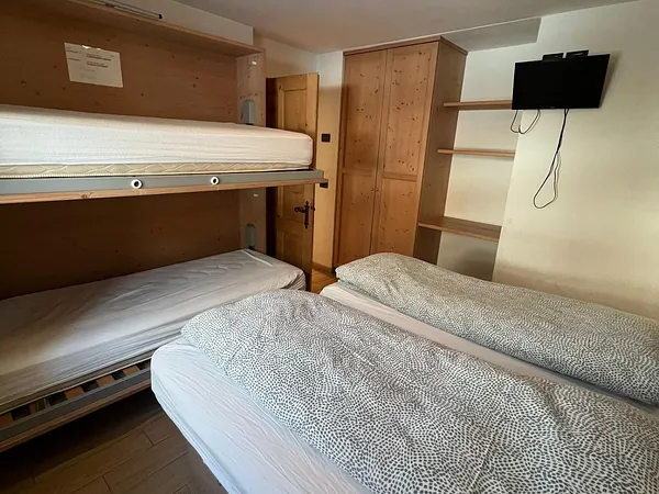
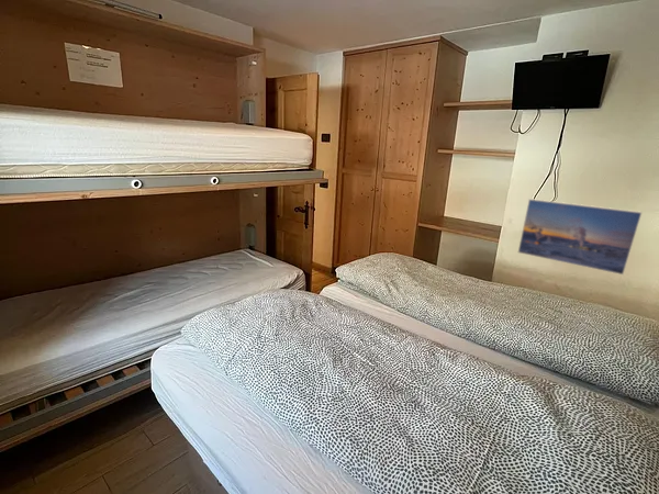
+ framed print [517,198,644,276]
